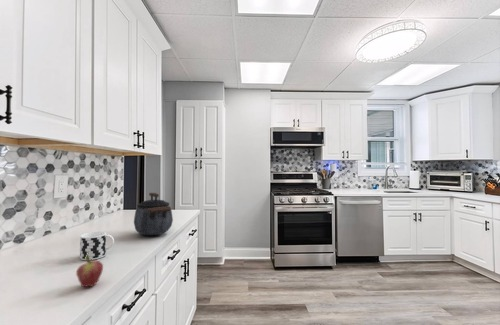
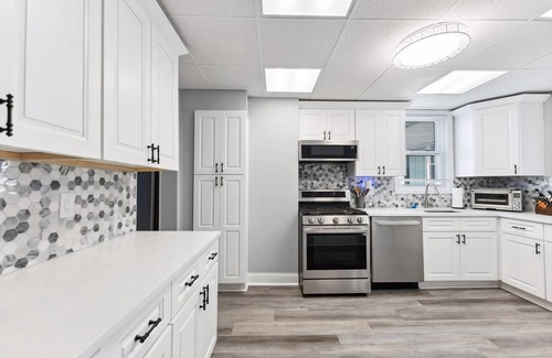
- fruit [75,253,104,288]
- cup [79,231,115,261]
- kettle [133,192,174,236]
